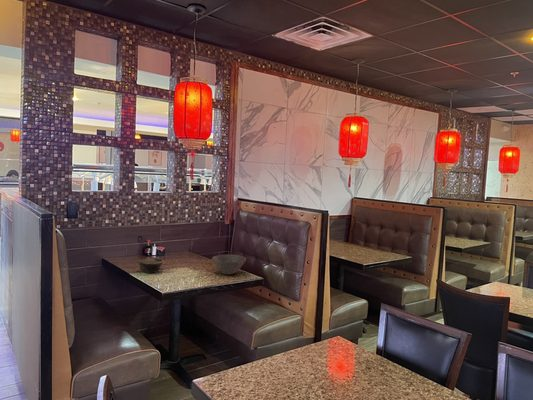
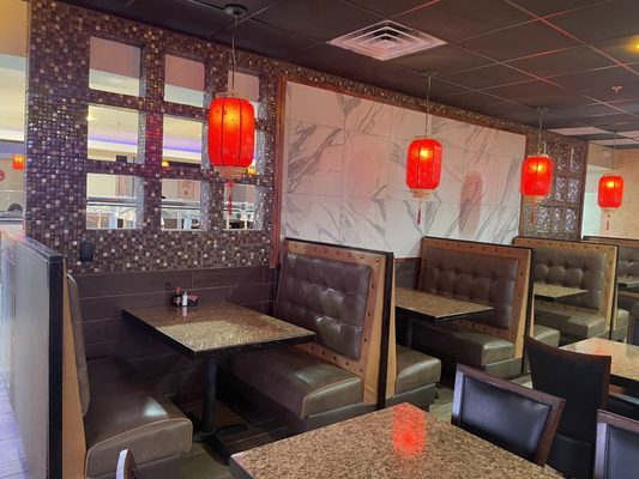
- bowl [137,256,165,274]
- bowl [211,253,247,276]
